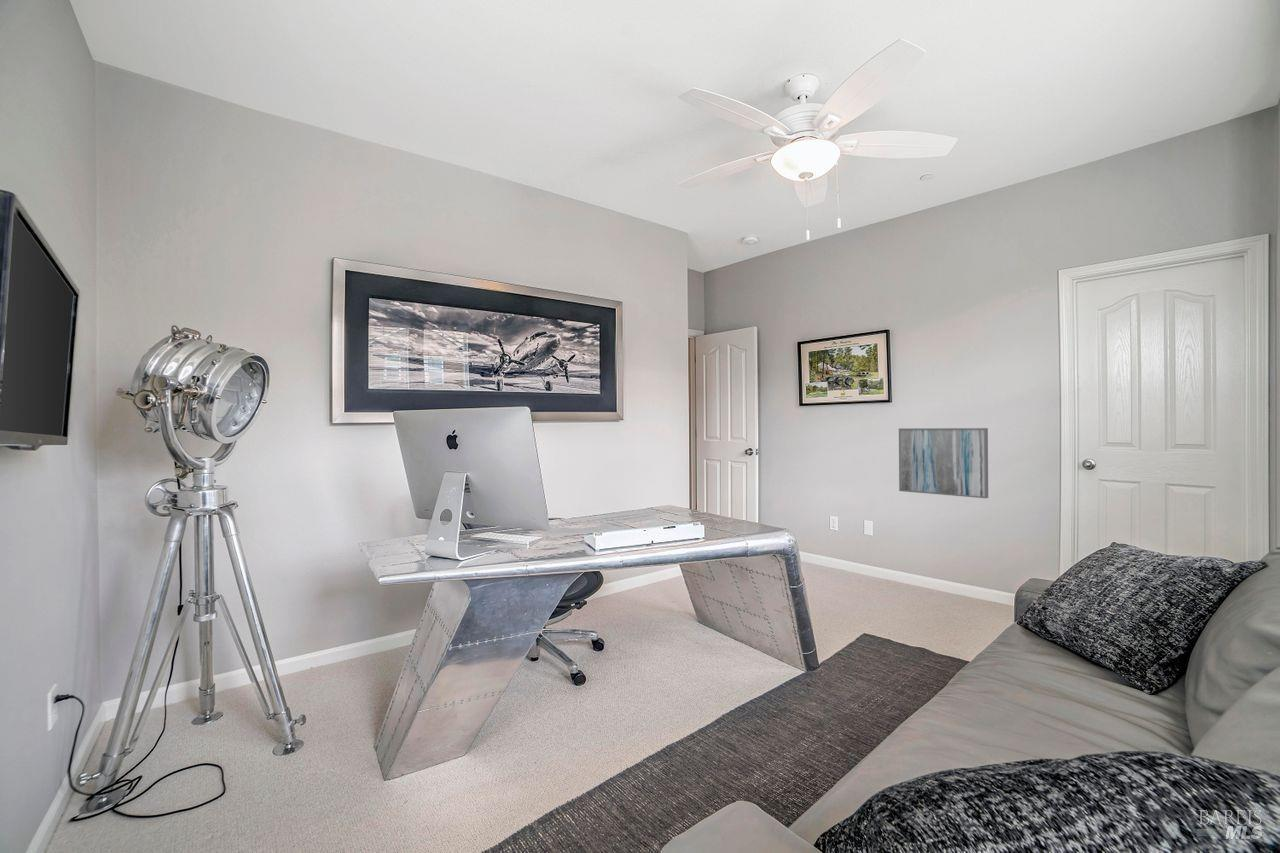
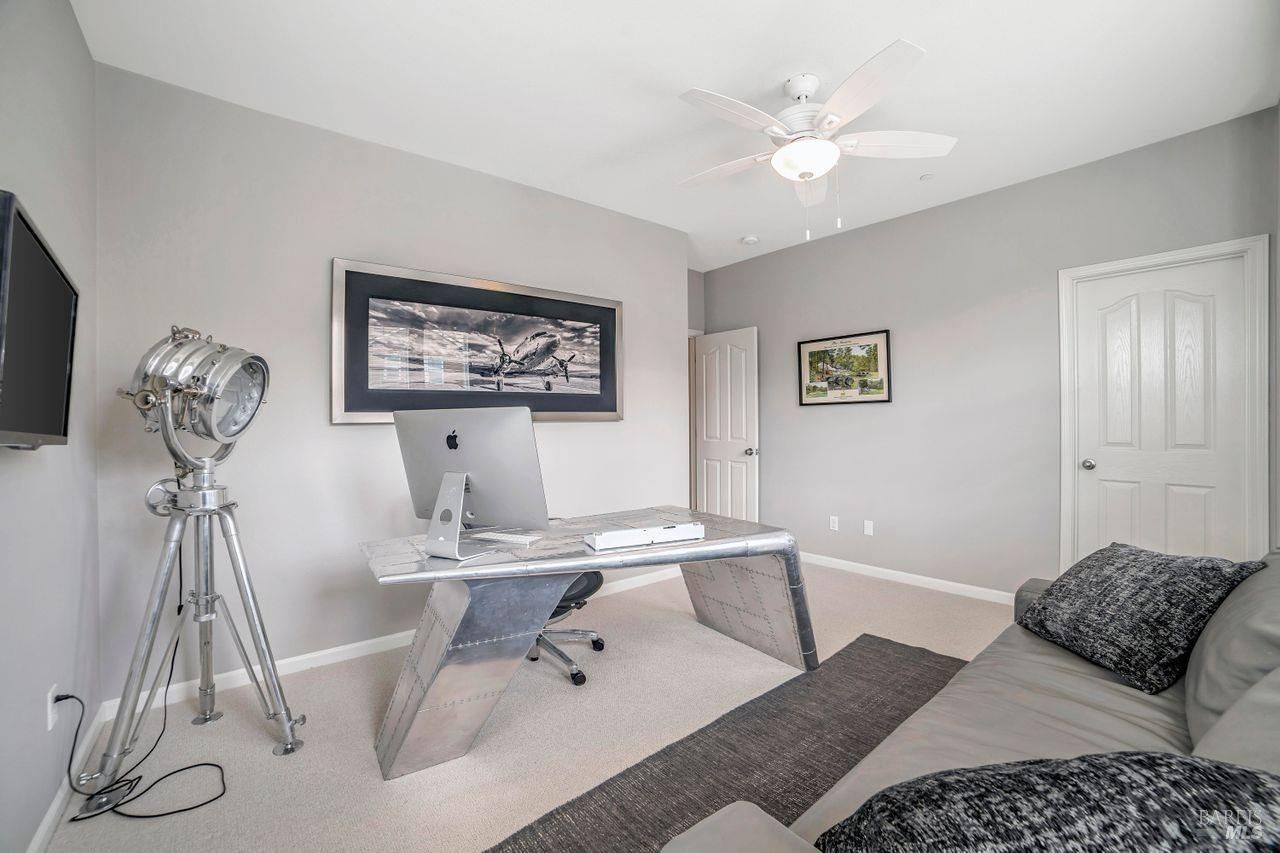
- wall art [898,427,989,499]
